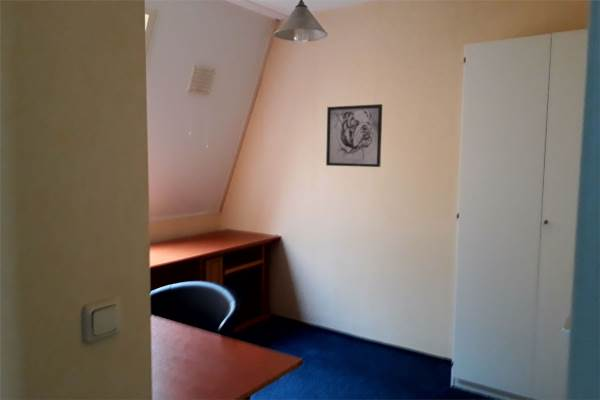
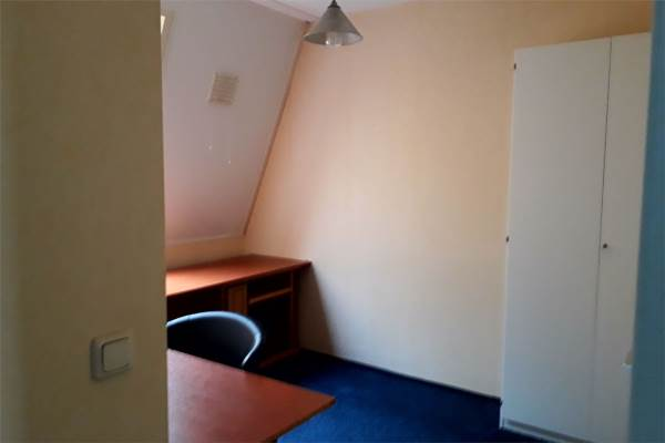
- wall art [325,103,383,168]
